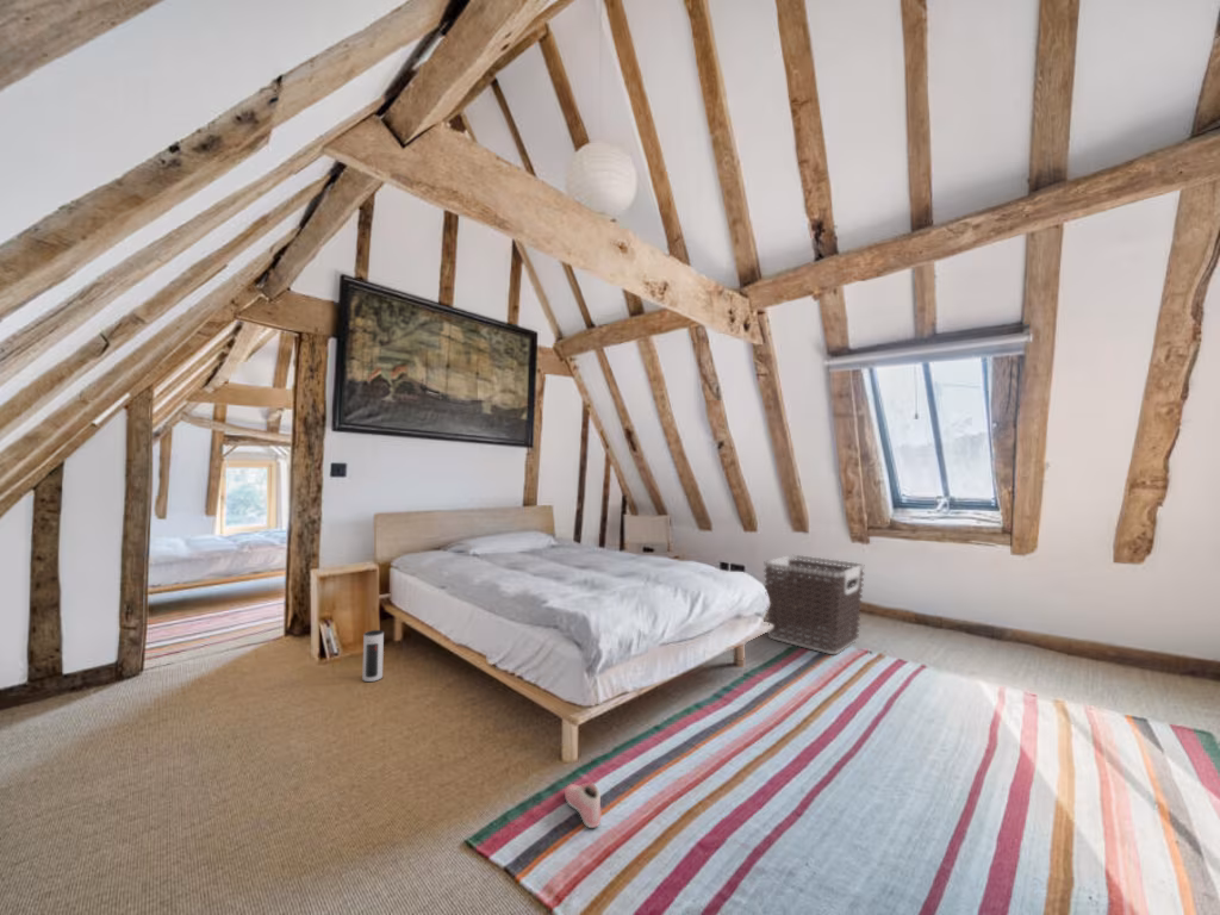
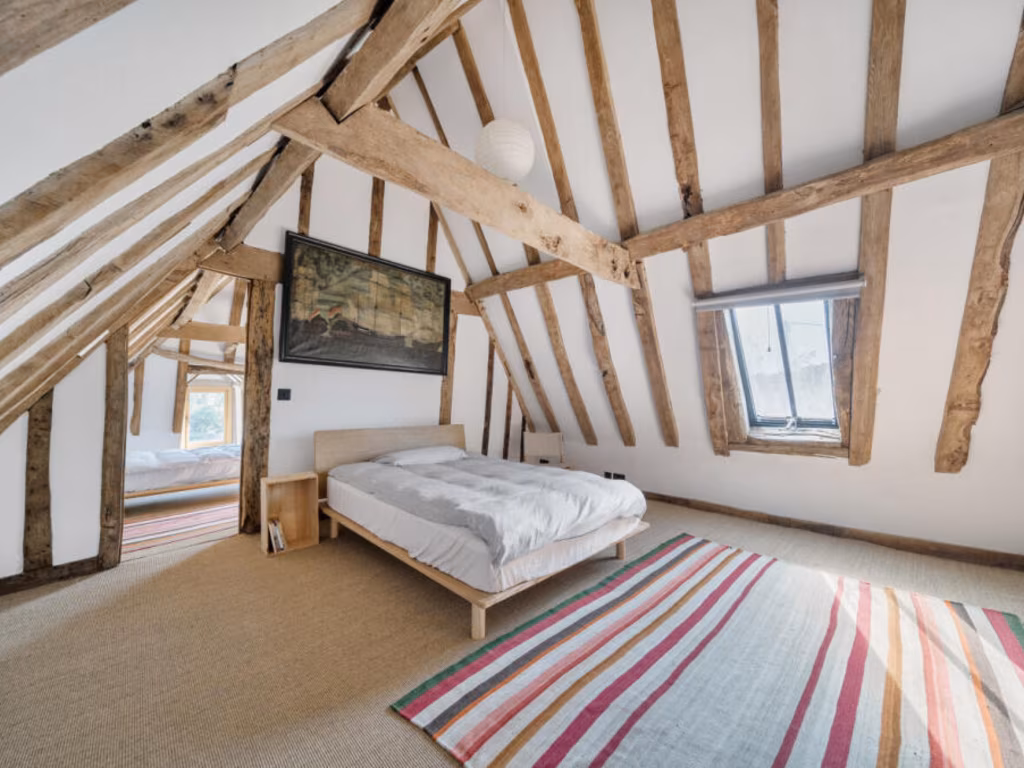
- speaker [361,629,385,683]
- sneaker [564,782,602,829]
- clothes hamper [762,554,865,655]
